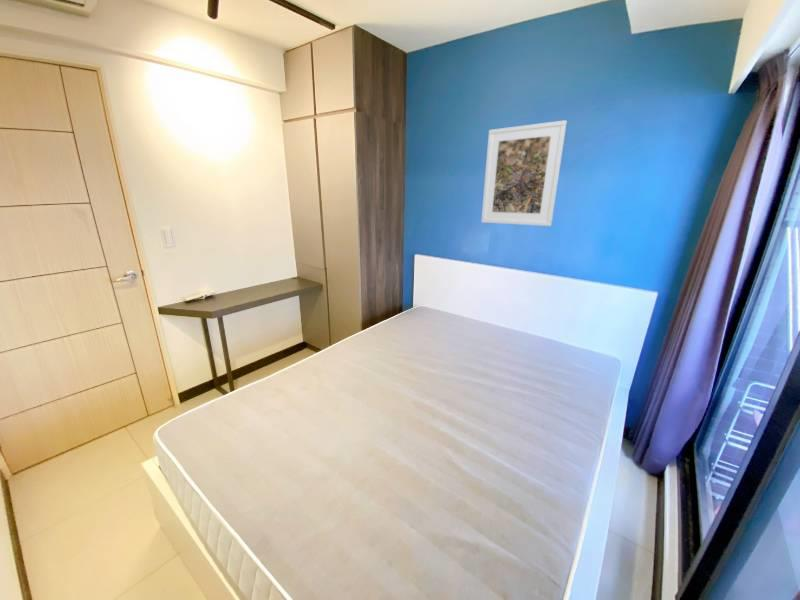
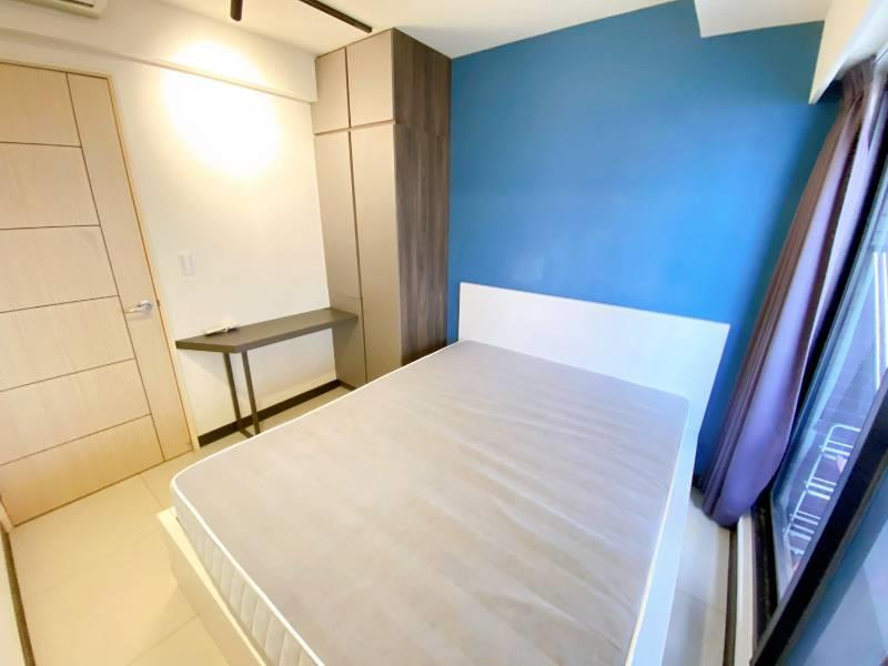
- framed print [480,119,568,227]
